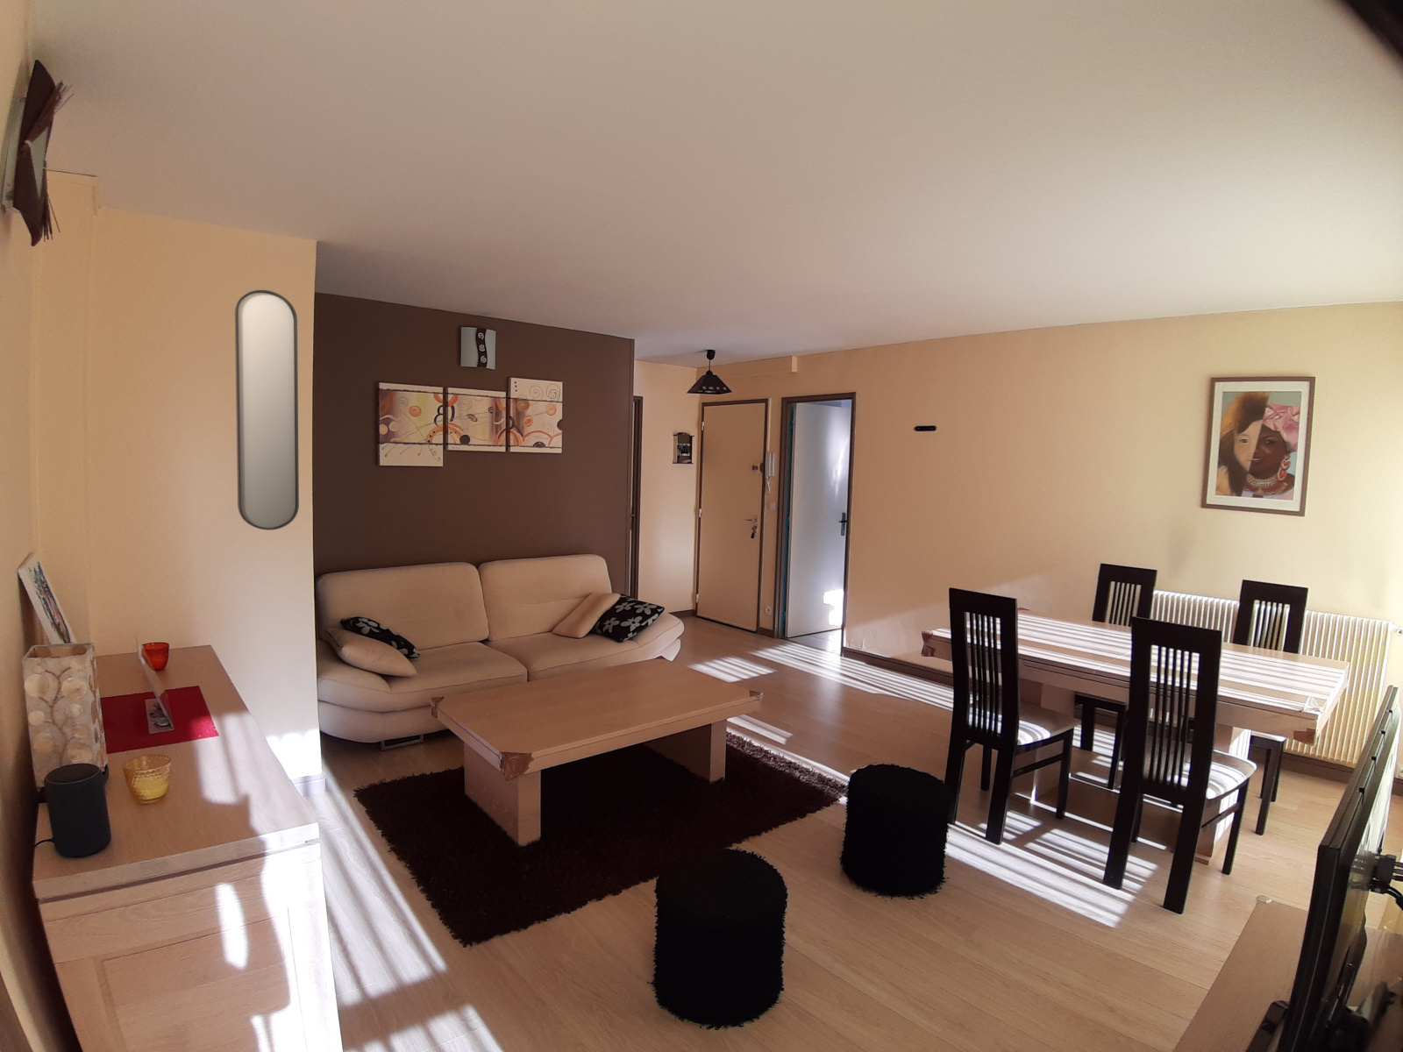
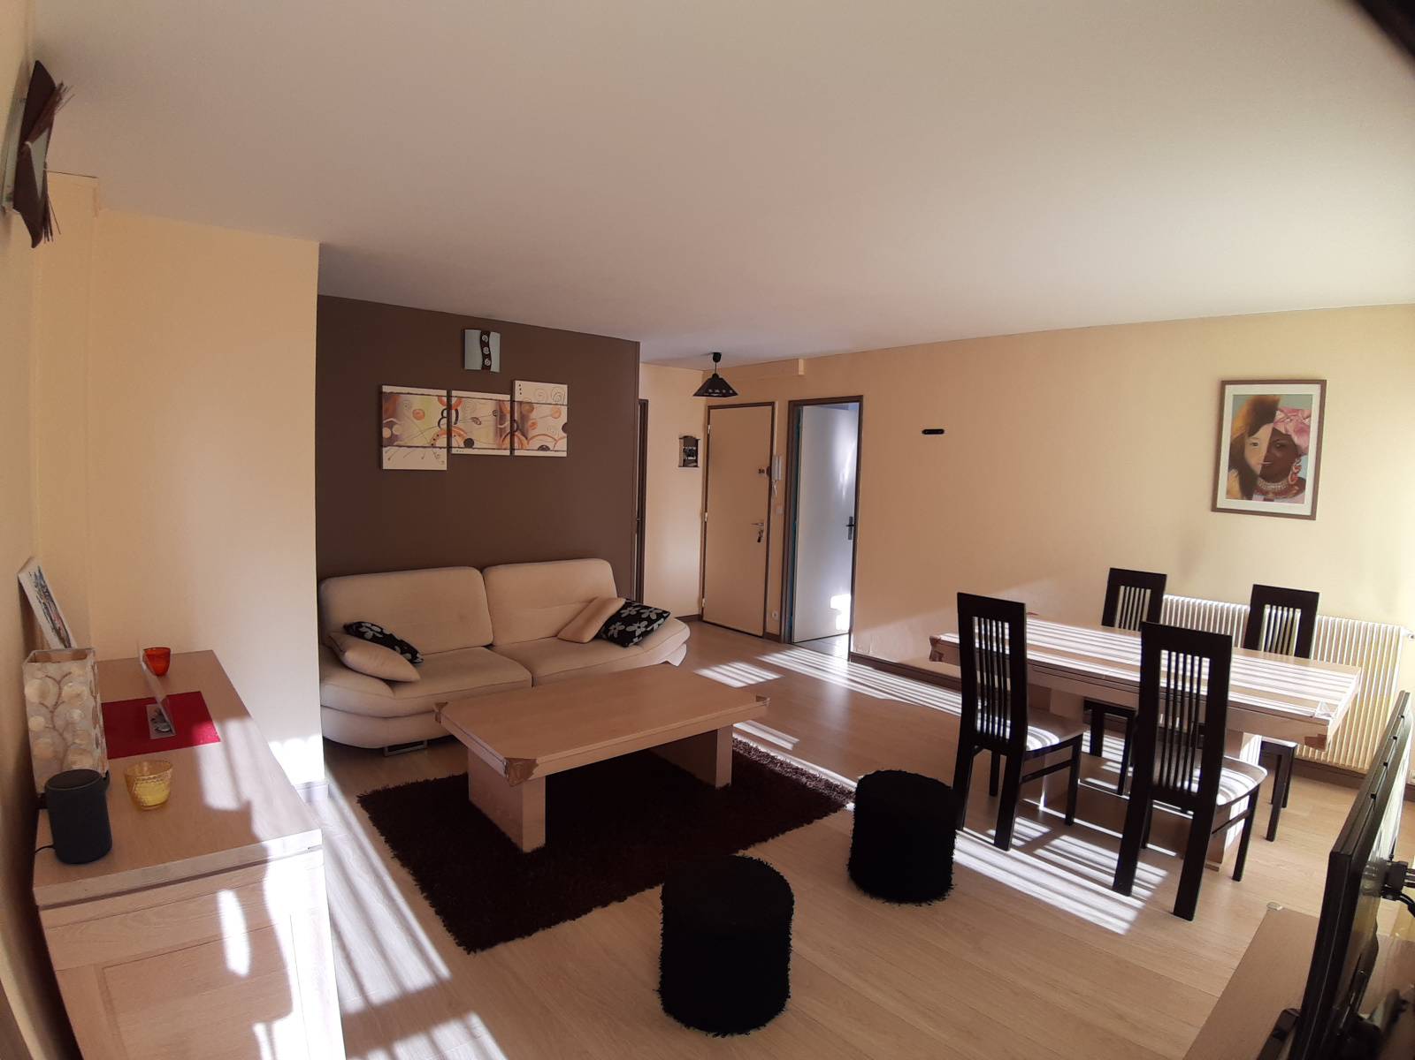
- home mirror [234,290,299,532]
